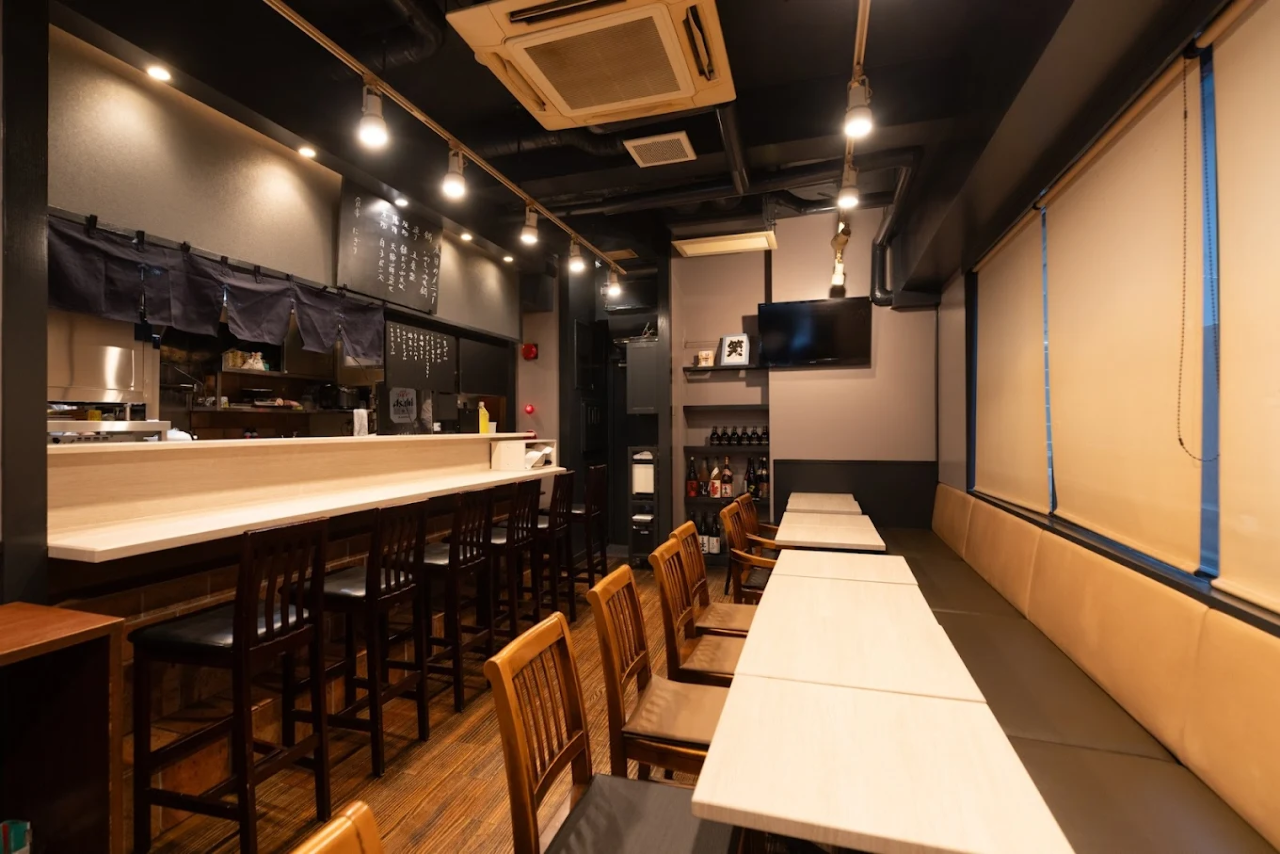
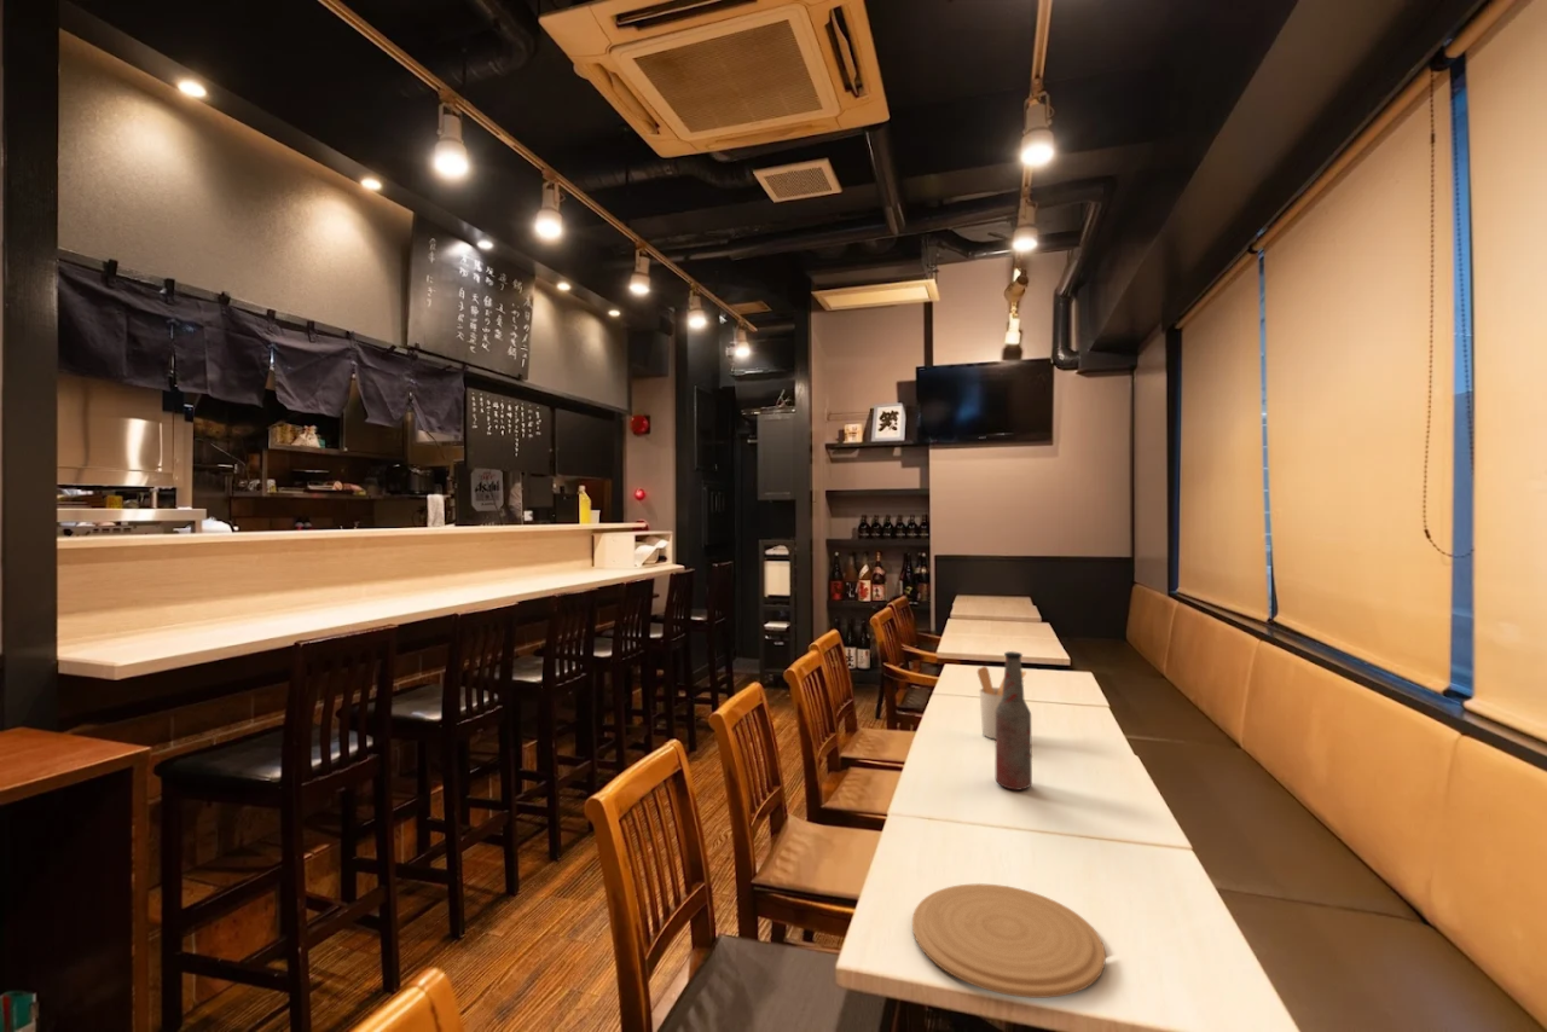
+ utensil holder [977,665,1027,740]
+ plate [911,882,1107,999]
+ bottle [995,650,1033,792]
